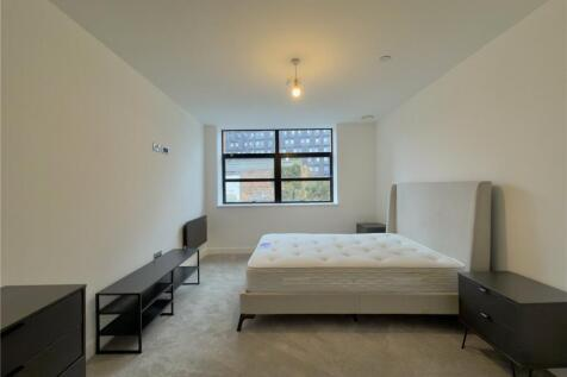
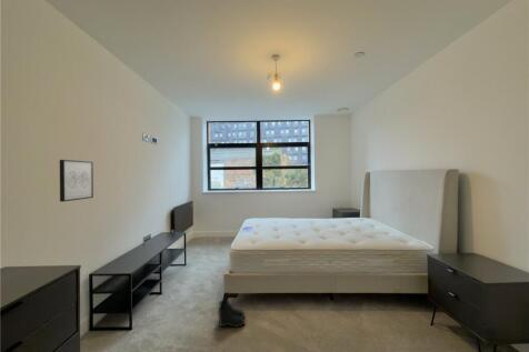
+ boots [217,298,247,329]
+ wall art [59,159,94,203]
